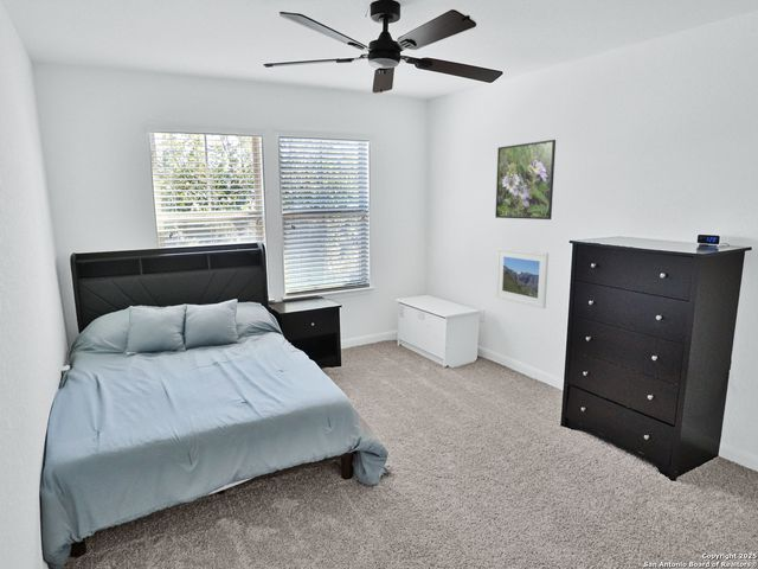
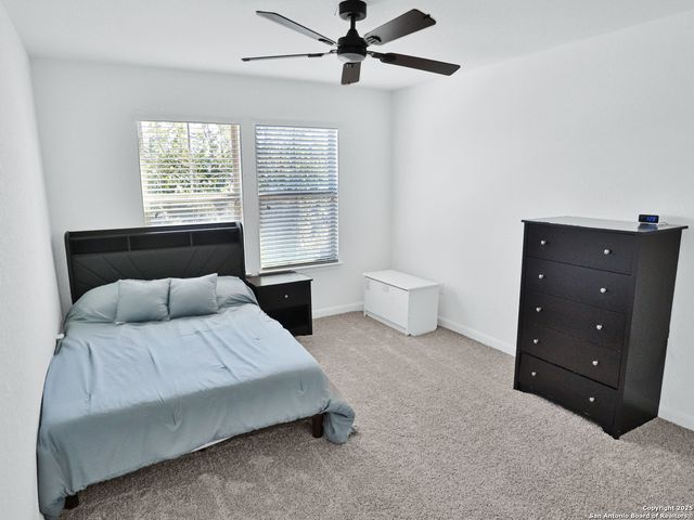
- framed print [494,139,557,220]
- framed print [495,247,550,309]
